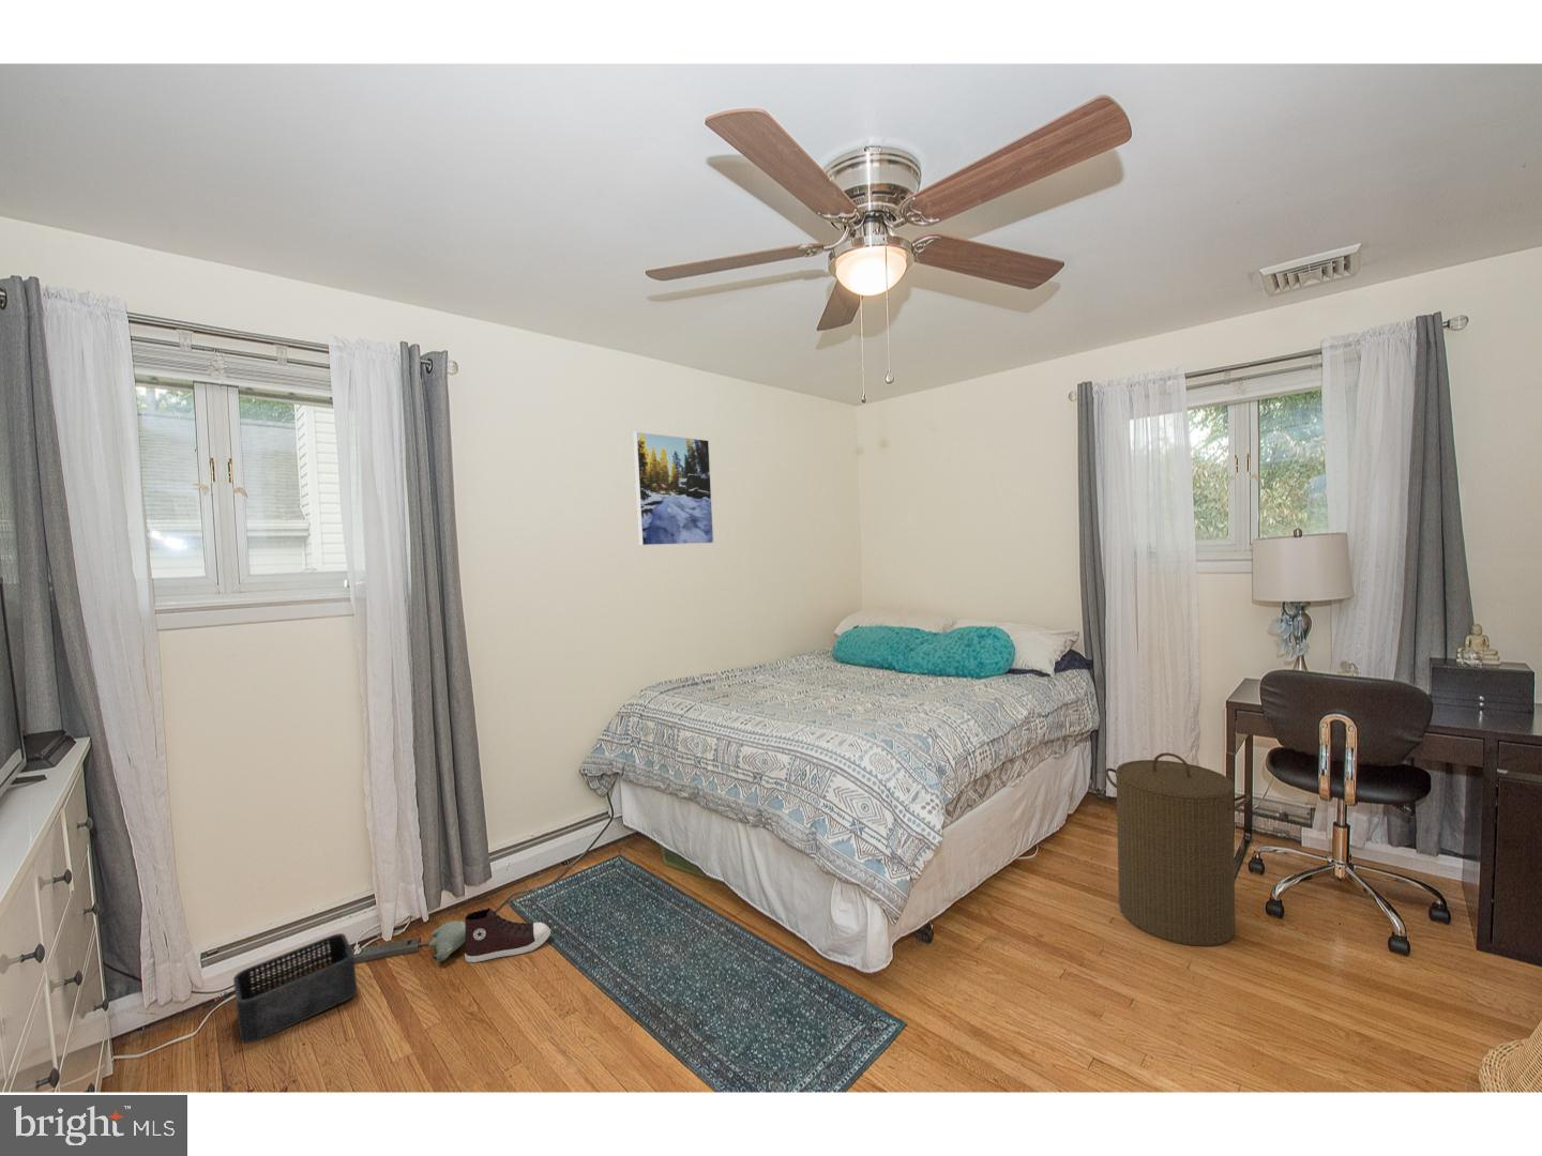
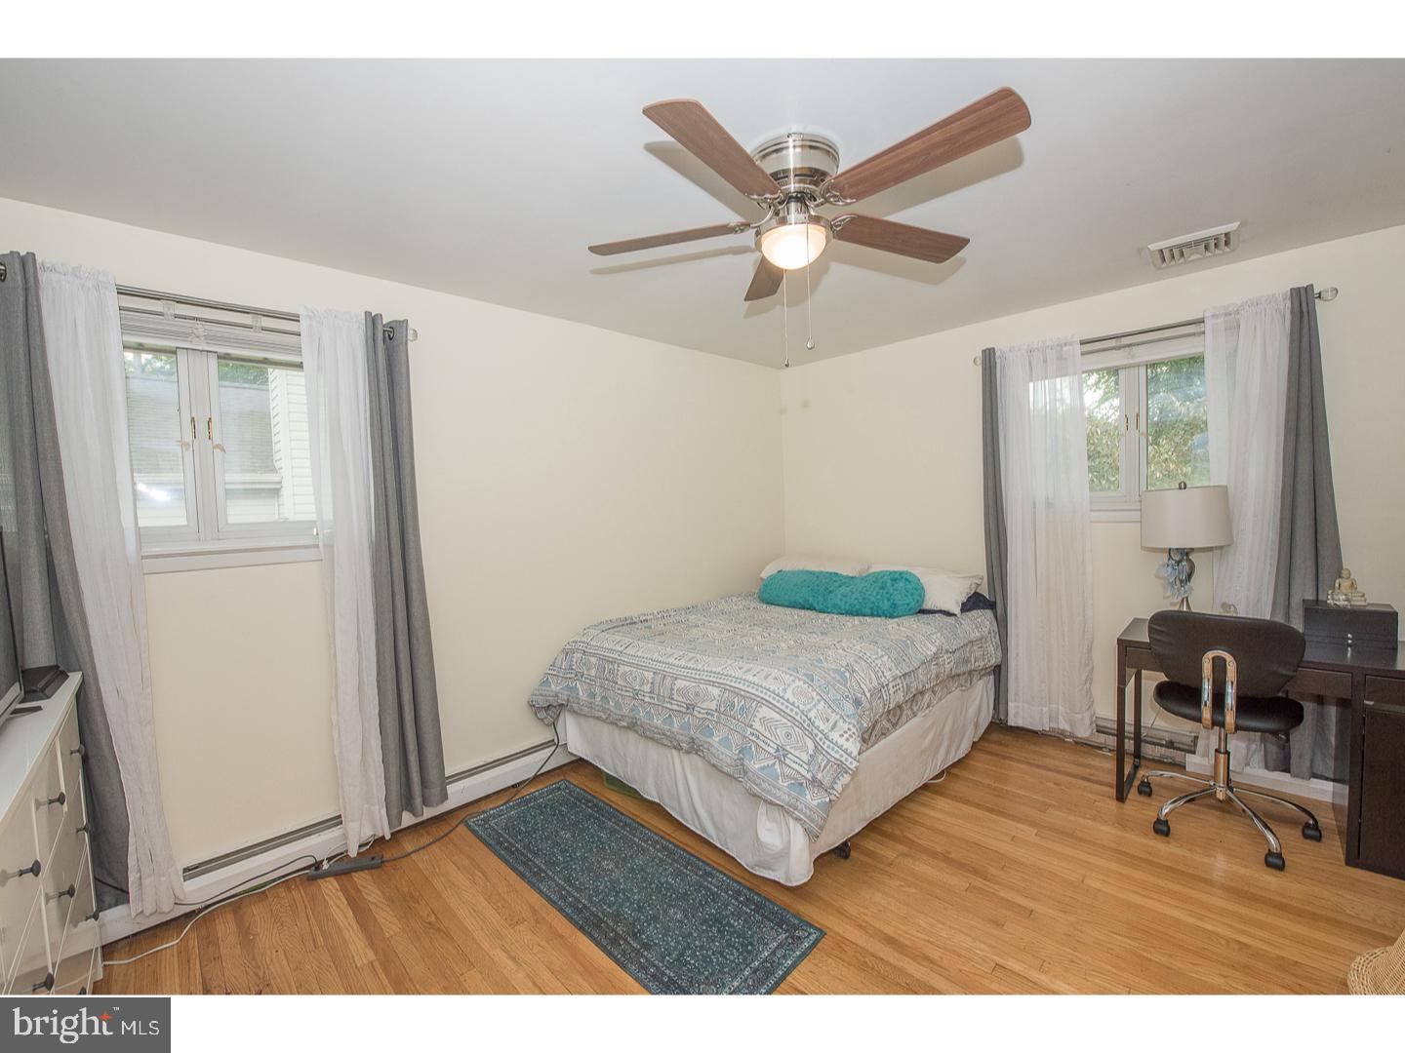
- plush toy [427,920,466,962]
- shoe [464,907,551,963]
- laundry hamper [1104,752,1251,947]
- storage bin [232,933,358,1044]
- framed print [631,430,715,546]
